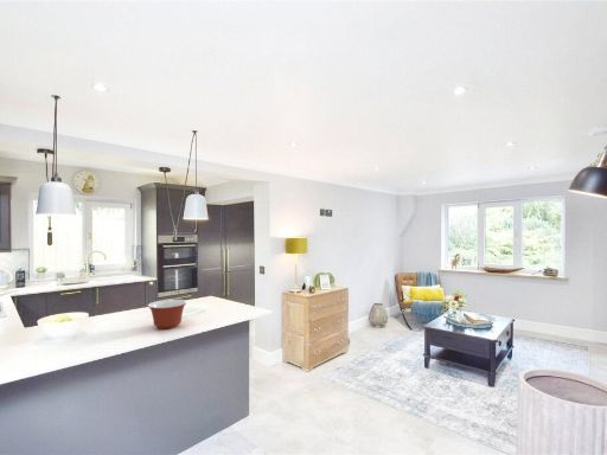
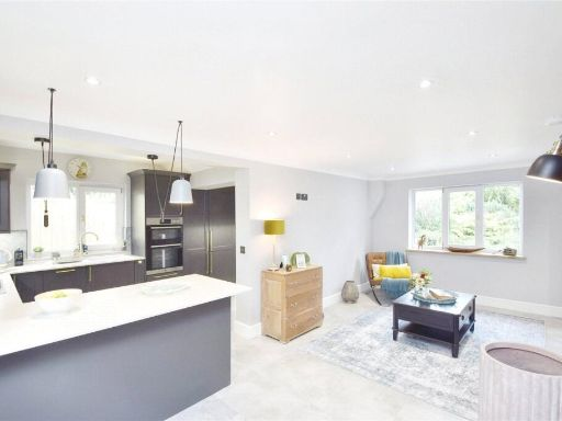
- mixing bowl [147,299,189,331]
